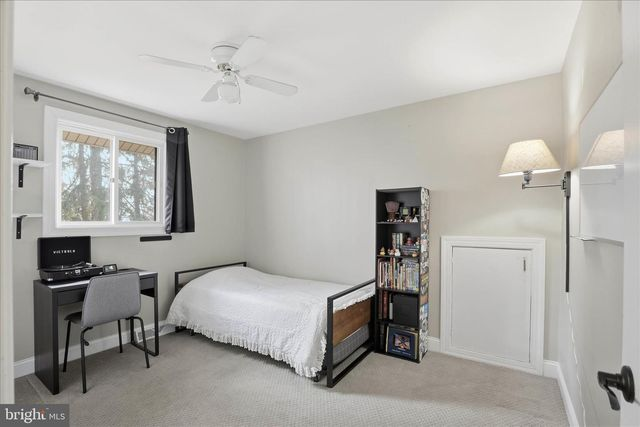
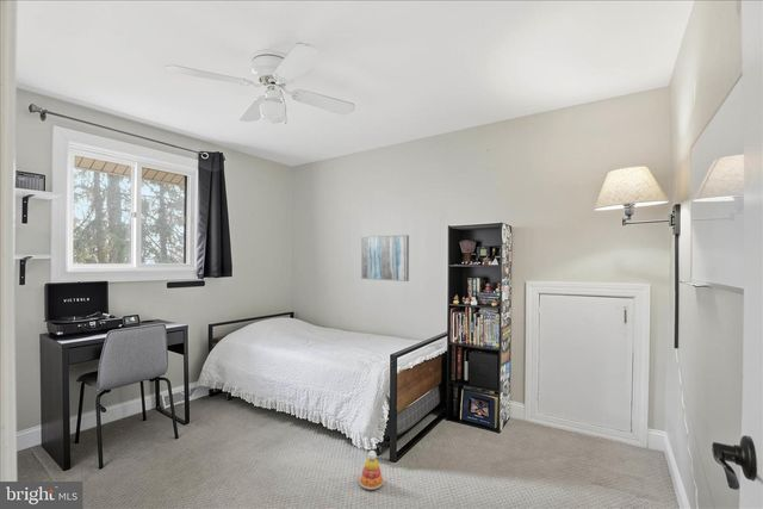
+ stacking toy [358,449,385,491]
+ wall art [360,234,410,283]
